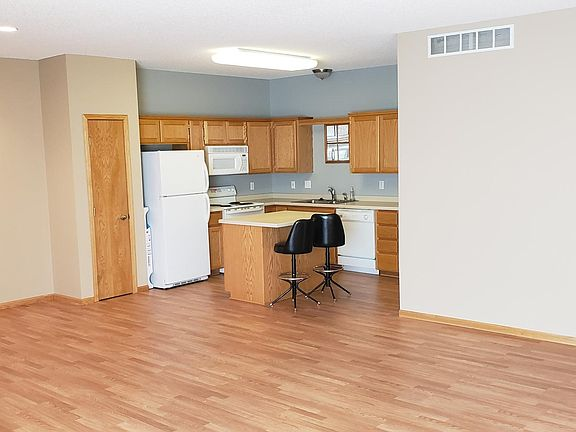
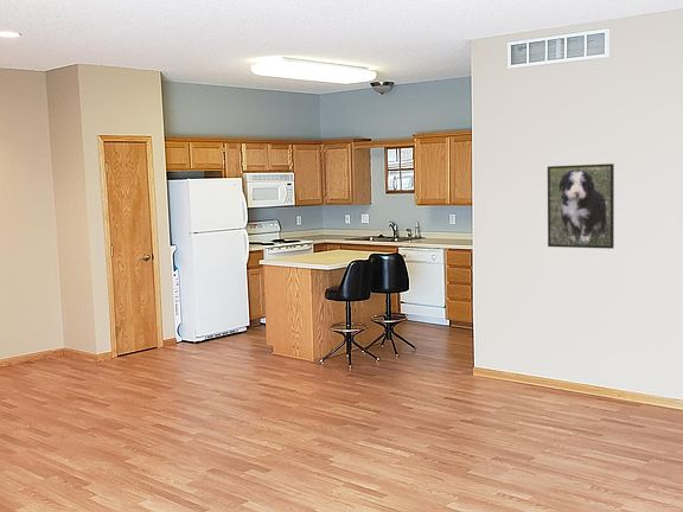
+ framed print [547,162,615,250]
